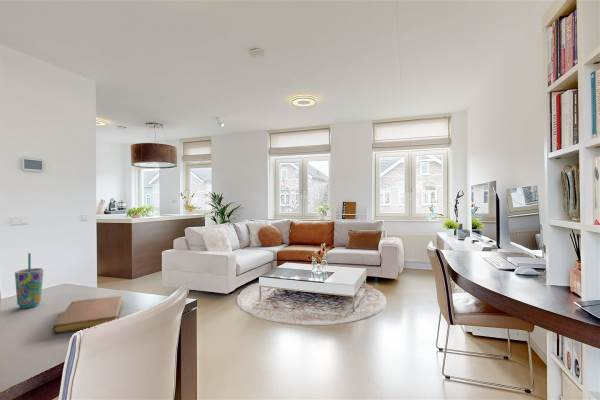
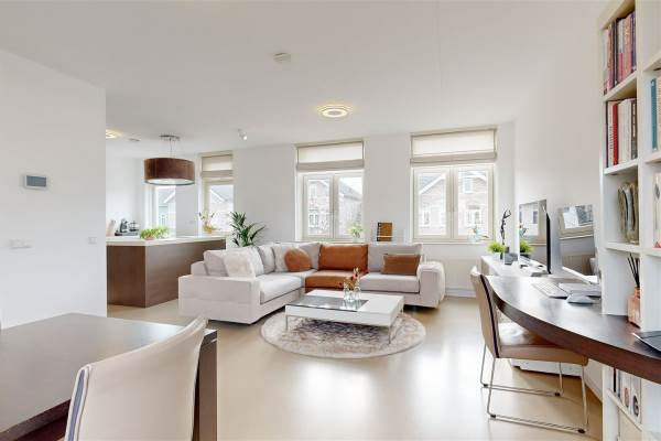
- notebook [51,295,124,334]
- cup [14,252,44,309]
